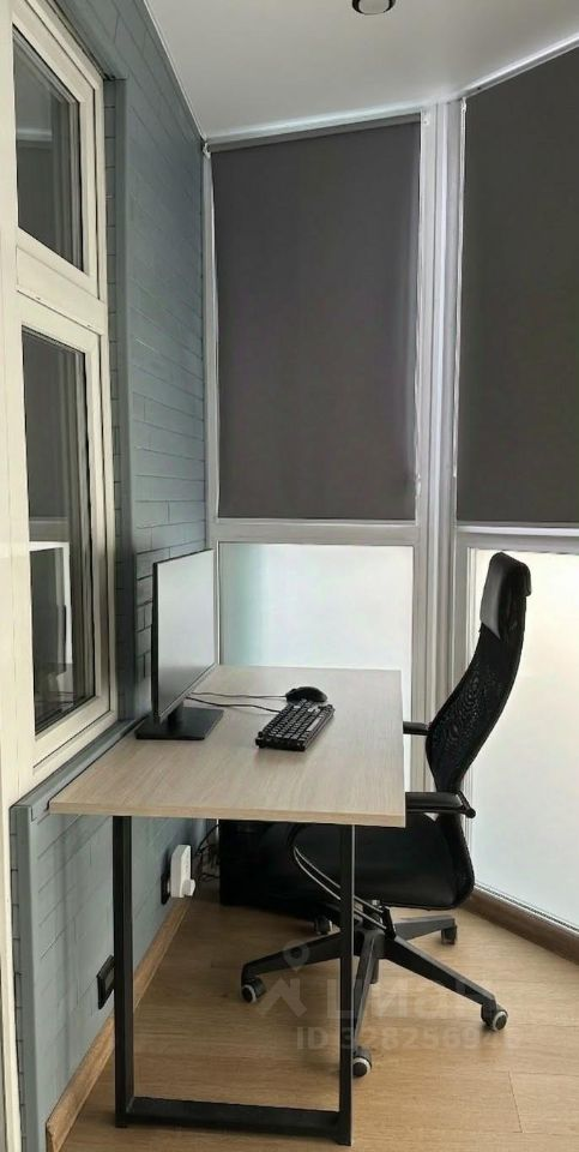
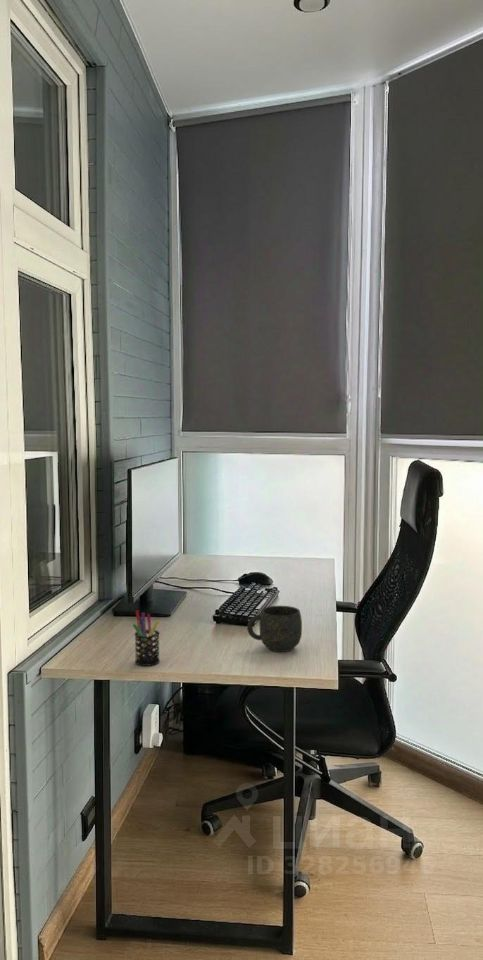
+ mug [246,605,303,653]
+ pen holder [132,609,161,667]
